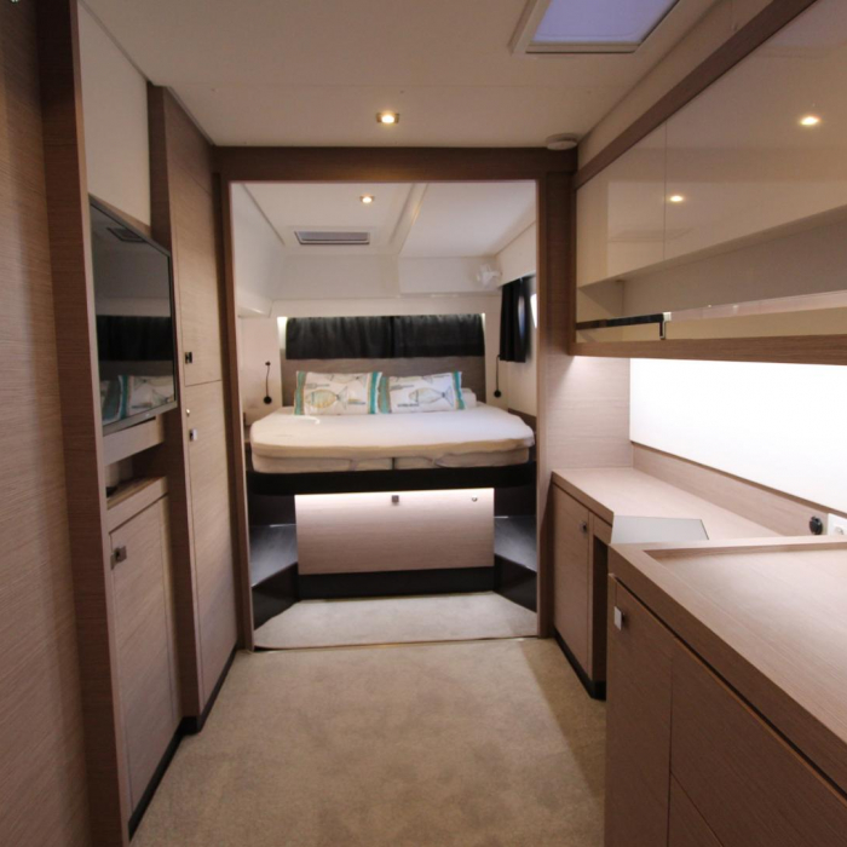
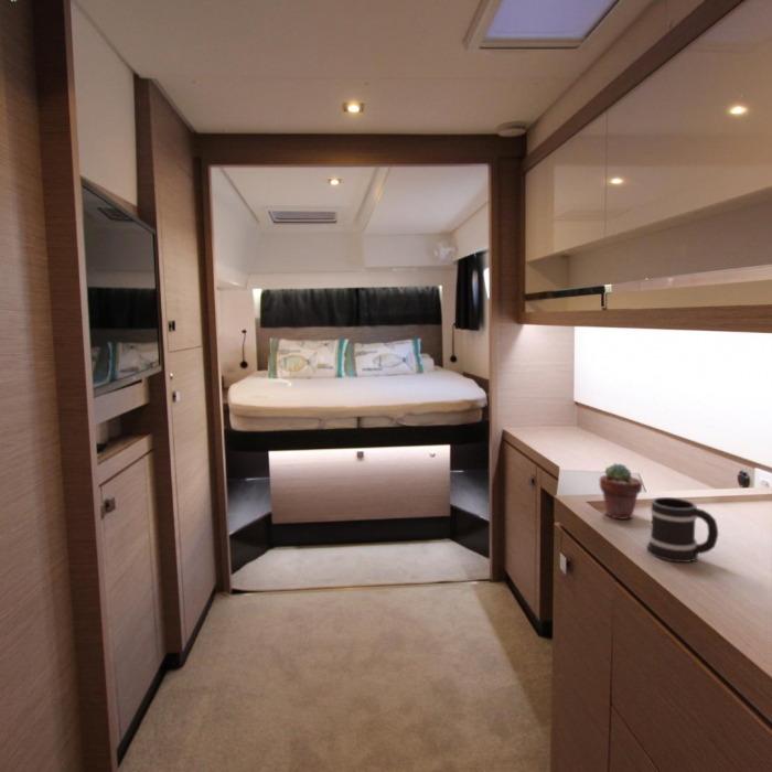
+ mug [646,496,719,564]
+ potted succulent [599,462,643,521]
